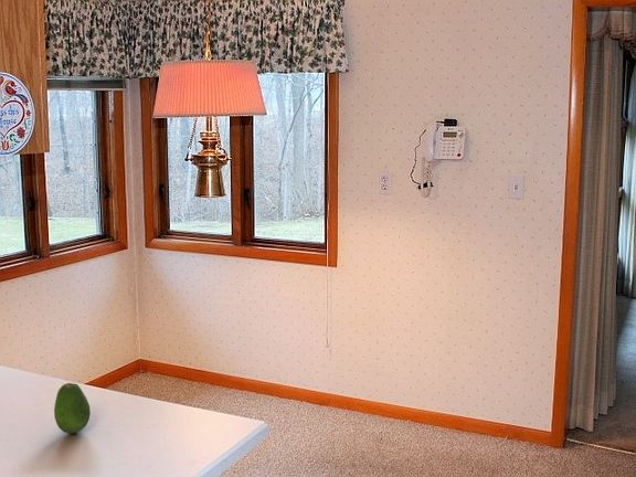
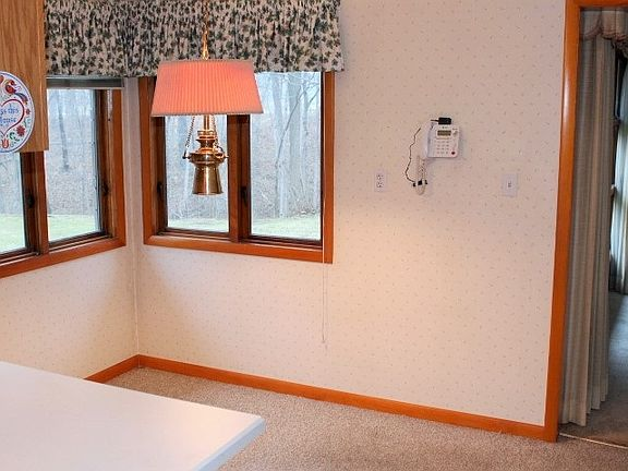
- fruit [53,382,92,435]
